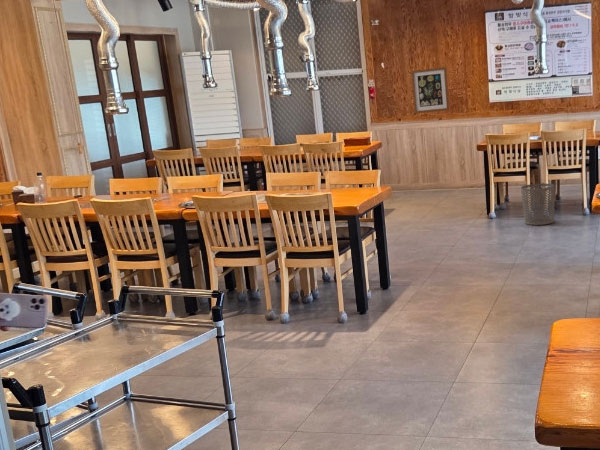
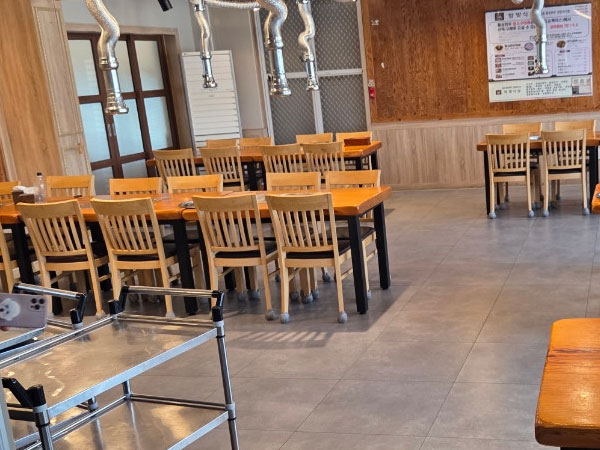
- wall art [410,66,450,114]
- waste bin [520,183,555,226]
